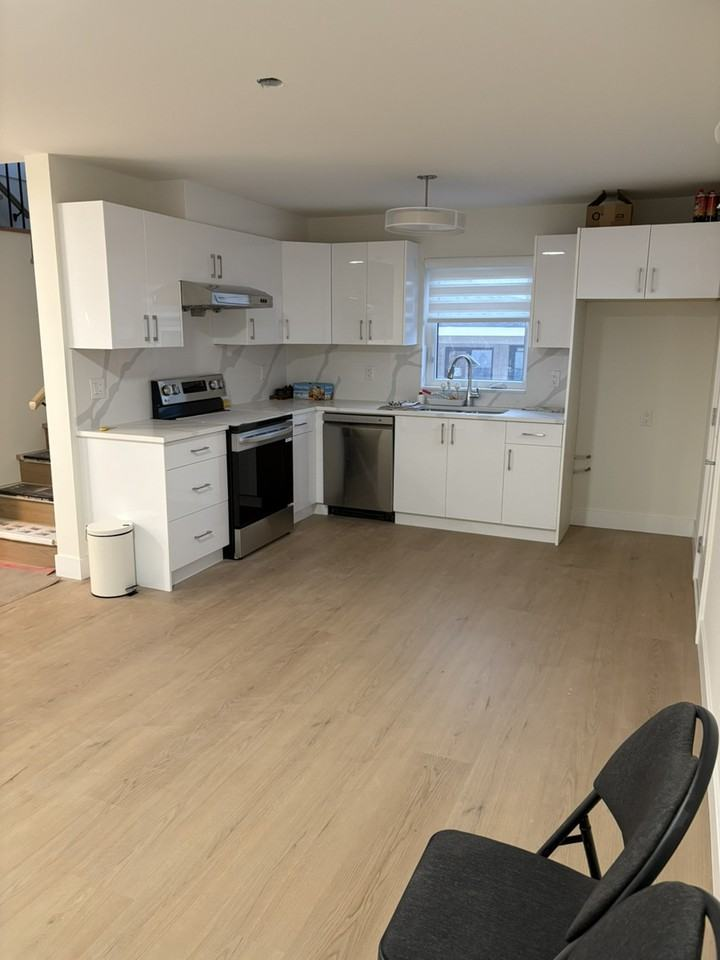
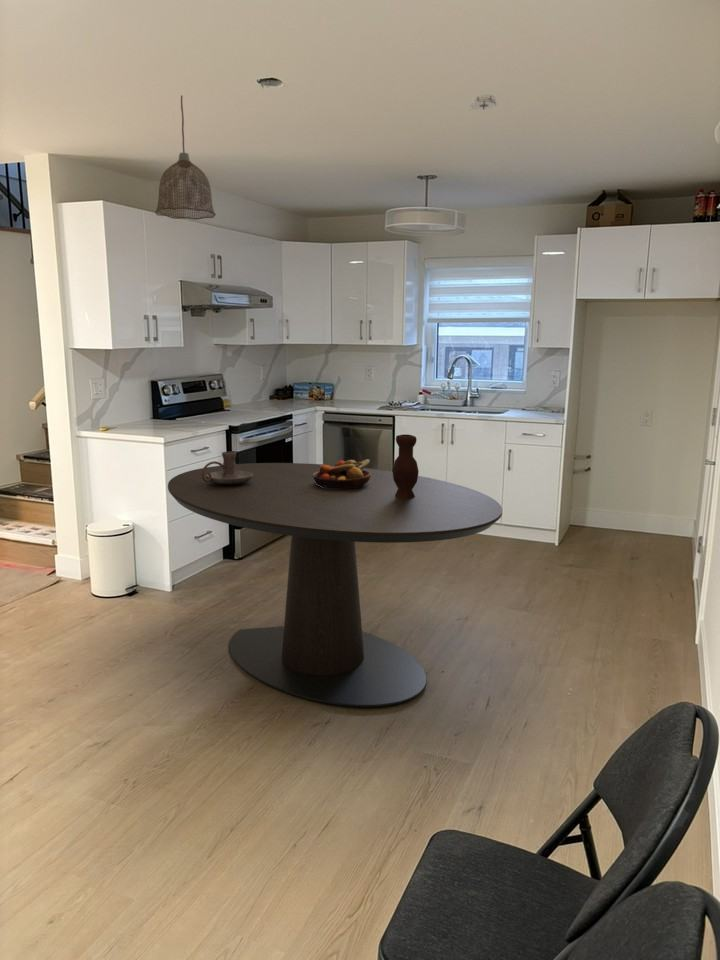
+ vase [391,433,420,499]
+ candle holder [202,451,253,484]
+ dining table [167,462,503,708]
+ pendant lamp [154,94,217,221]
+ smoke detector [467,93,499,112]
+ fruit bowl [313,458,371,489]
